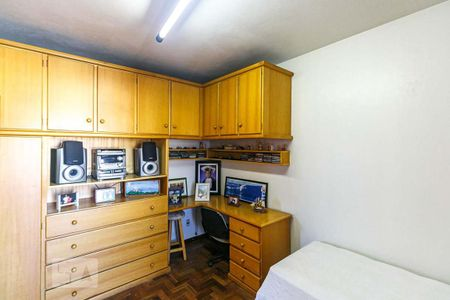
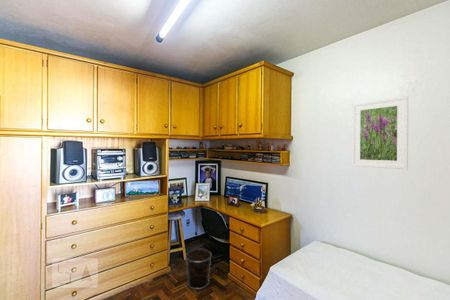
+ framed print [351,95,409,170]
+ trash can [185,248,213,290]
